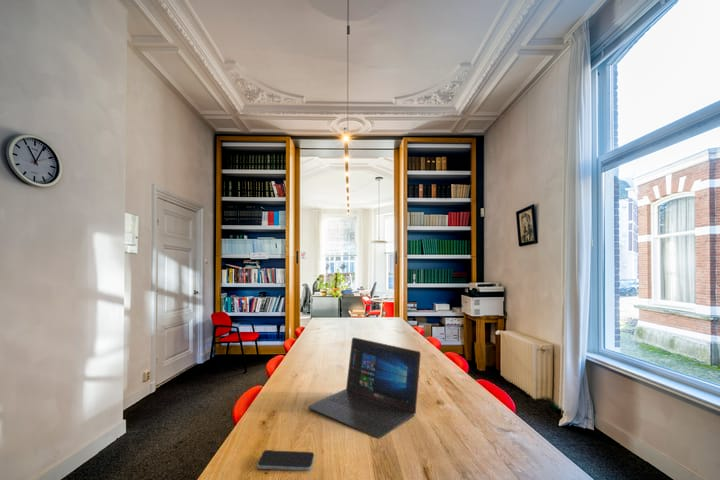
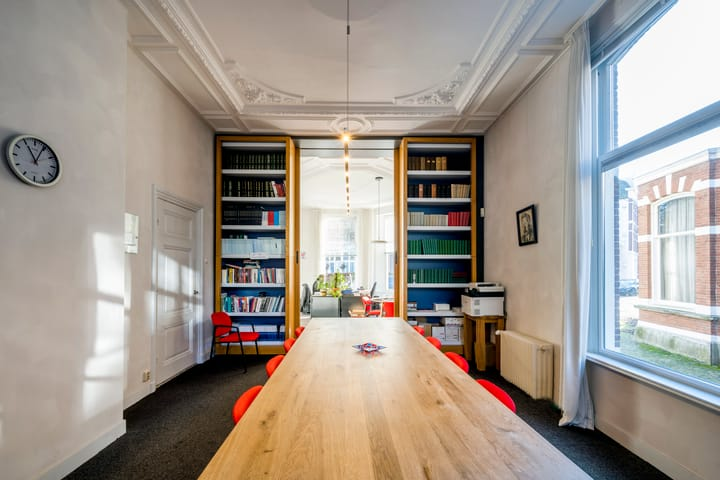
- smartphone [256,449,315,471]
- laptop [307,336,422,439]
